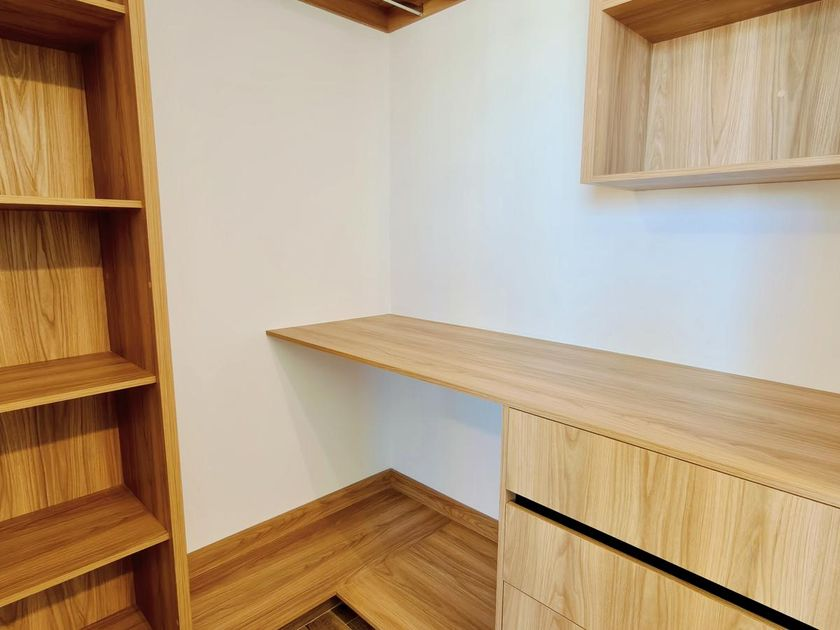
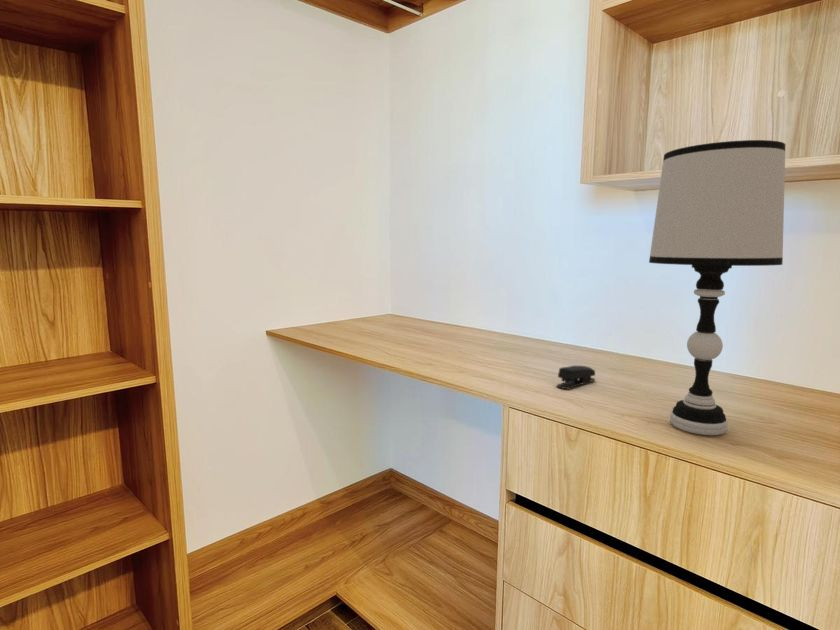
+ stapler [555,365,597,390]
+ table lamp [648,139,786,436]
